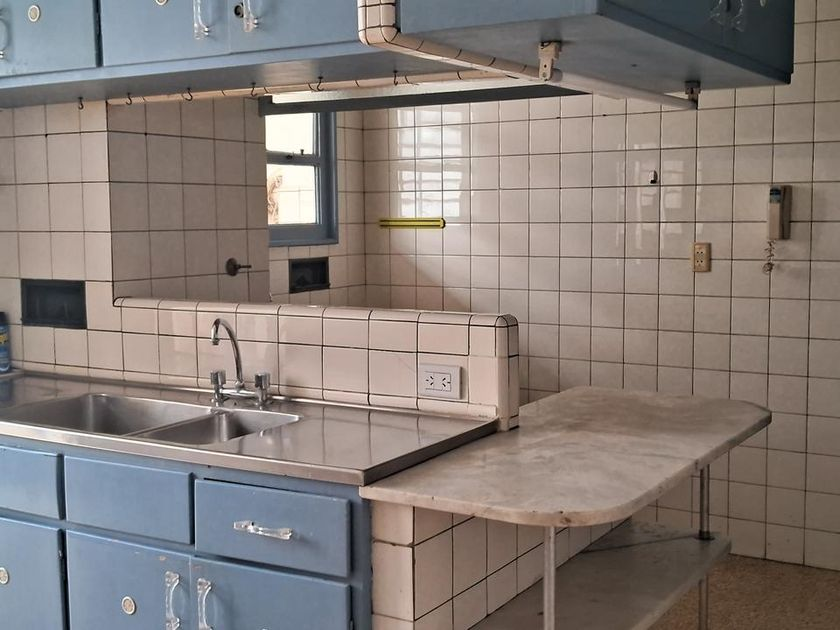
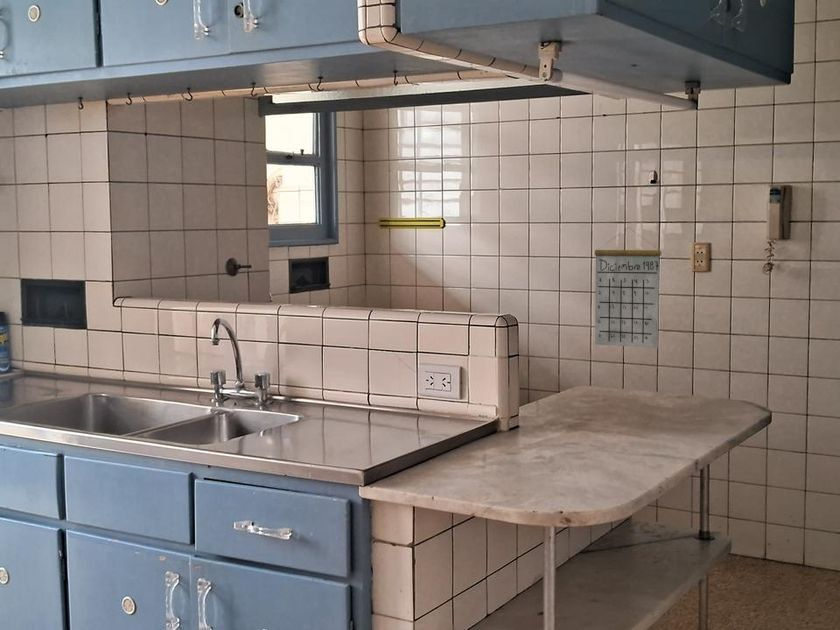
+ calendar [594,226,662,349]
